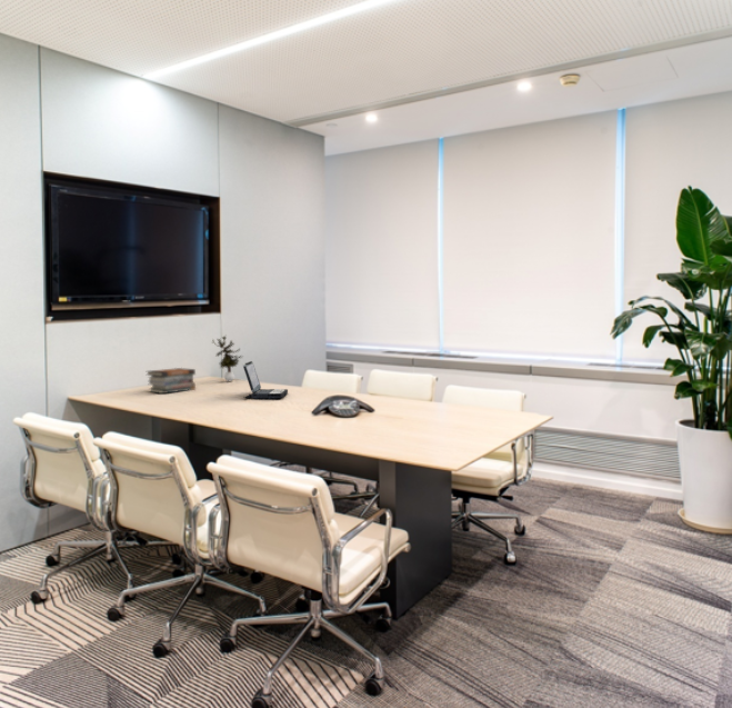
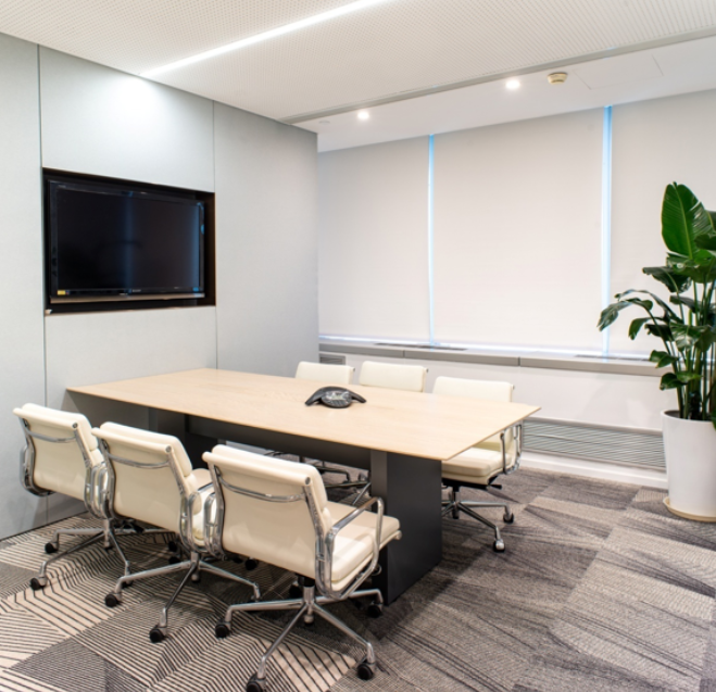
- book stack [146,367,197,395]
- laptop [242,360,289,400]
- potted plant [211,335,243,382]
